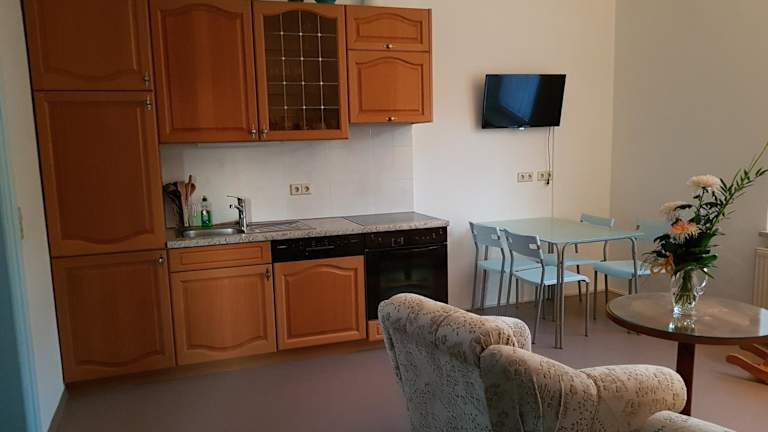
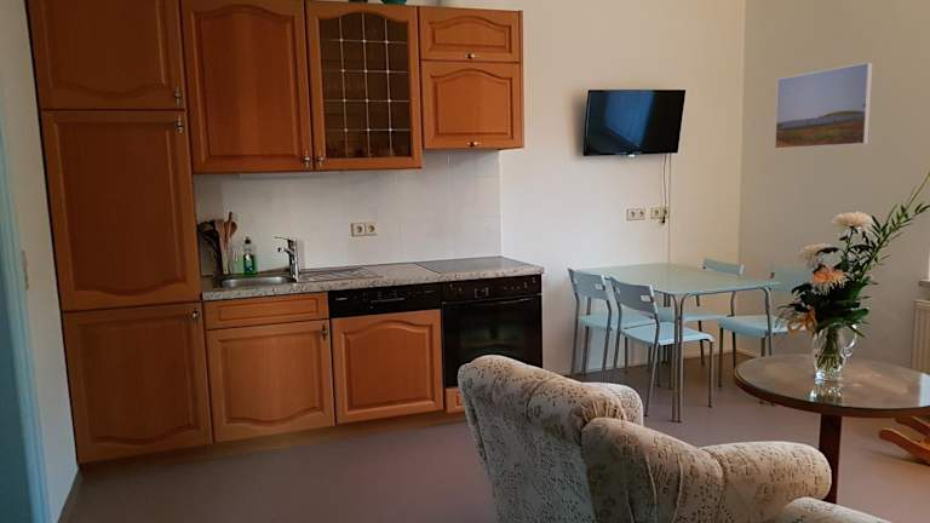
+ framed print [774,62,874,150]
